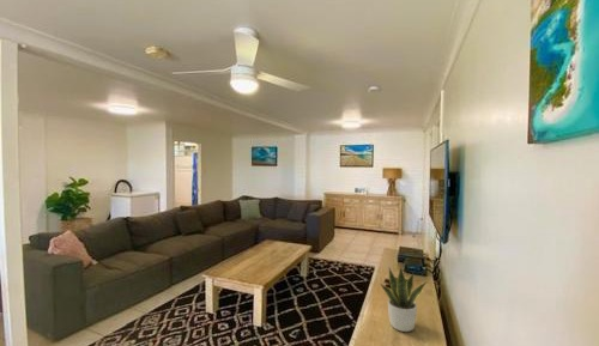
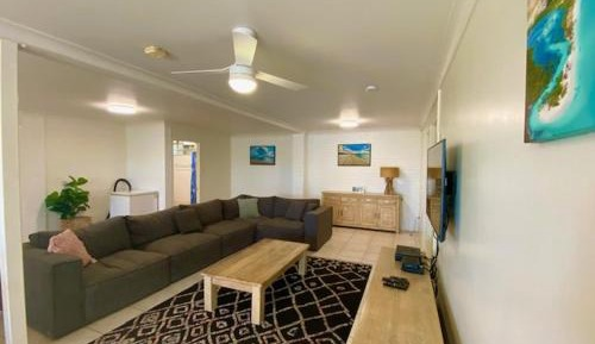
- potted plant [379,266,429,333]
